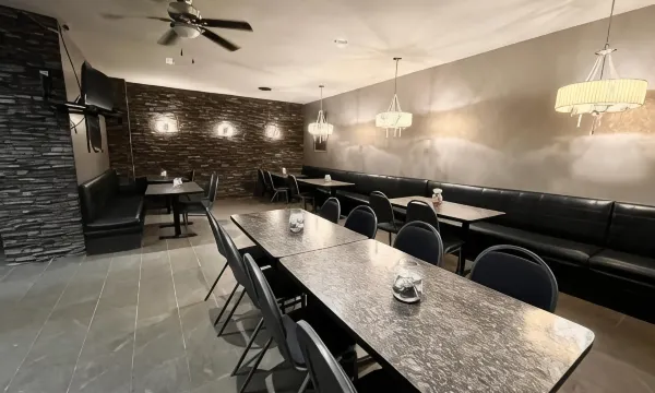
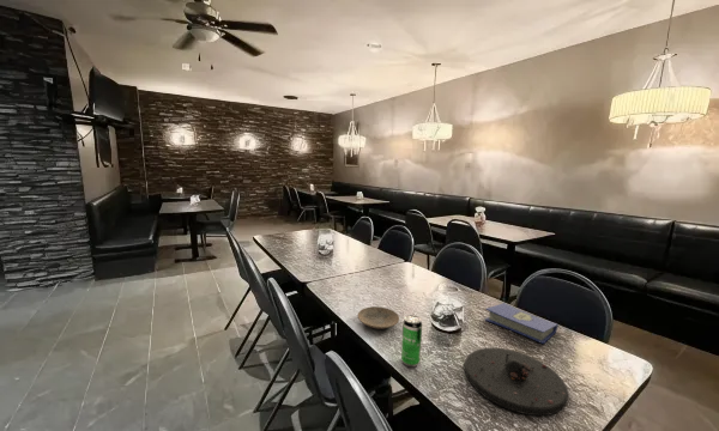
+ hardcover book [483,302,560,345]
+ beverage can [400,314,423,368]
+ plate [463,346,569,417]
+ plate [357,305,400,329]
